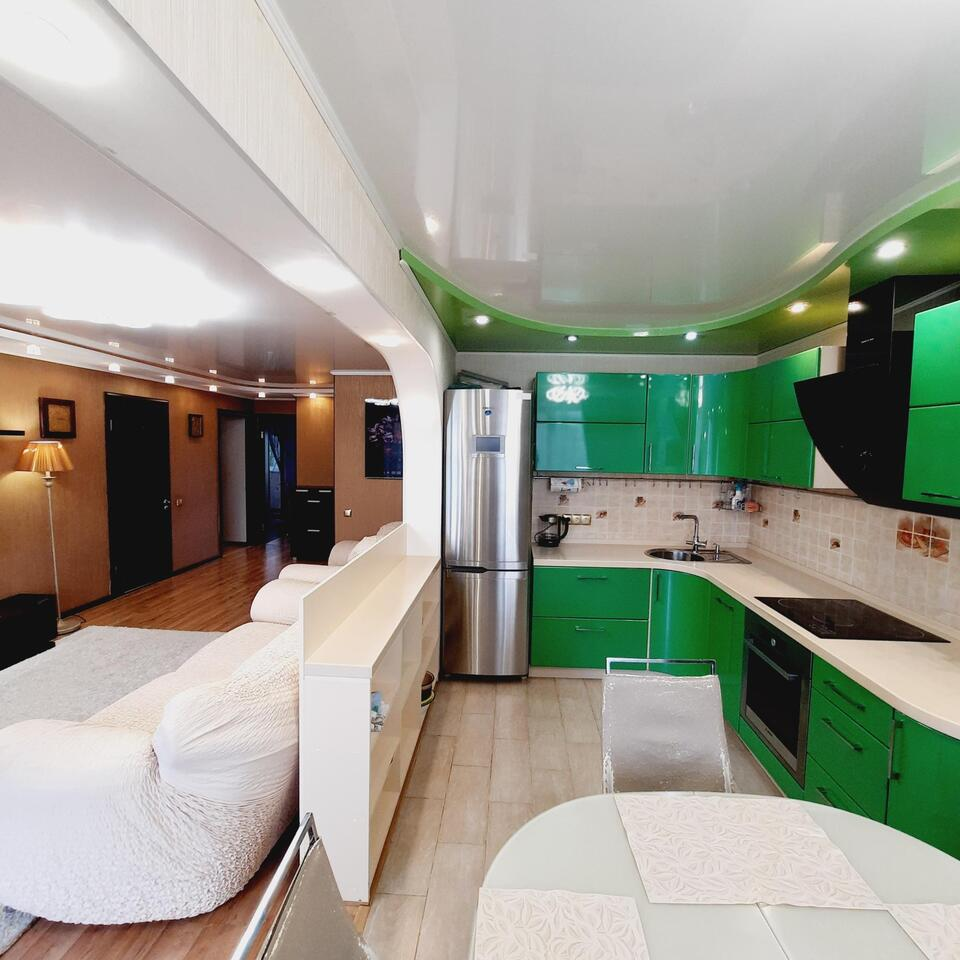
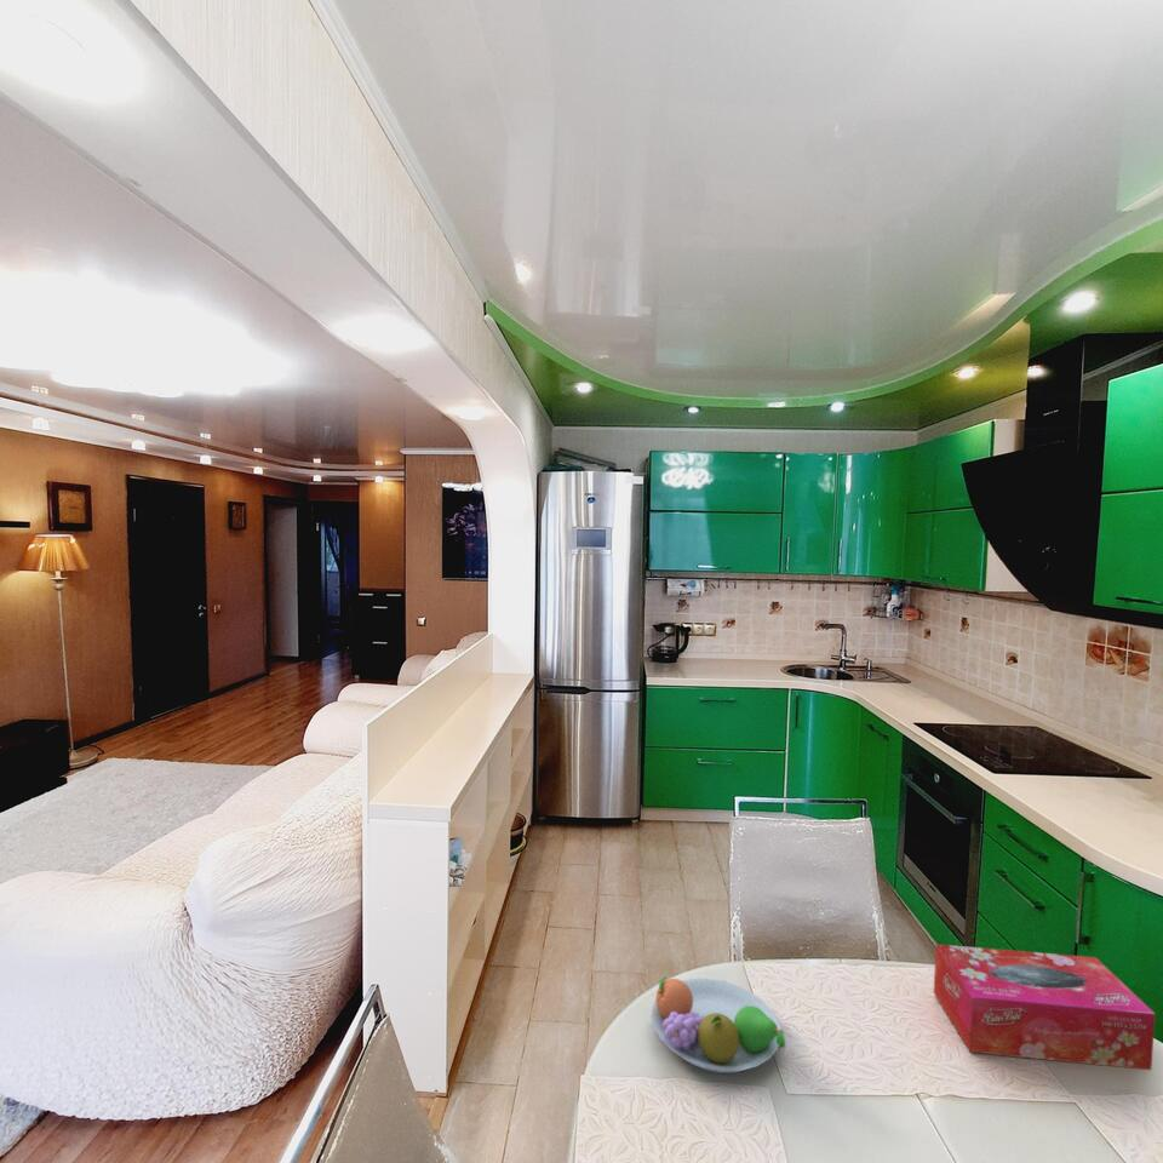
+ fruit bowl [651,975,786,1075]
+ tissue box [933,943,1156,1071]
